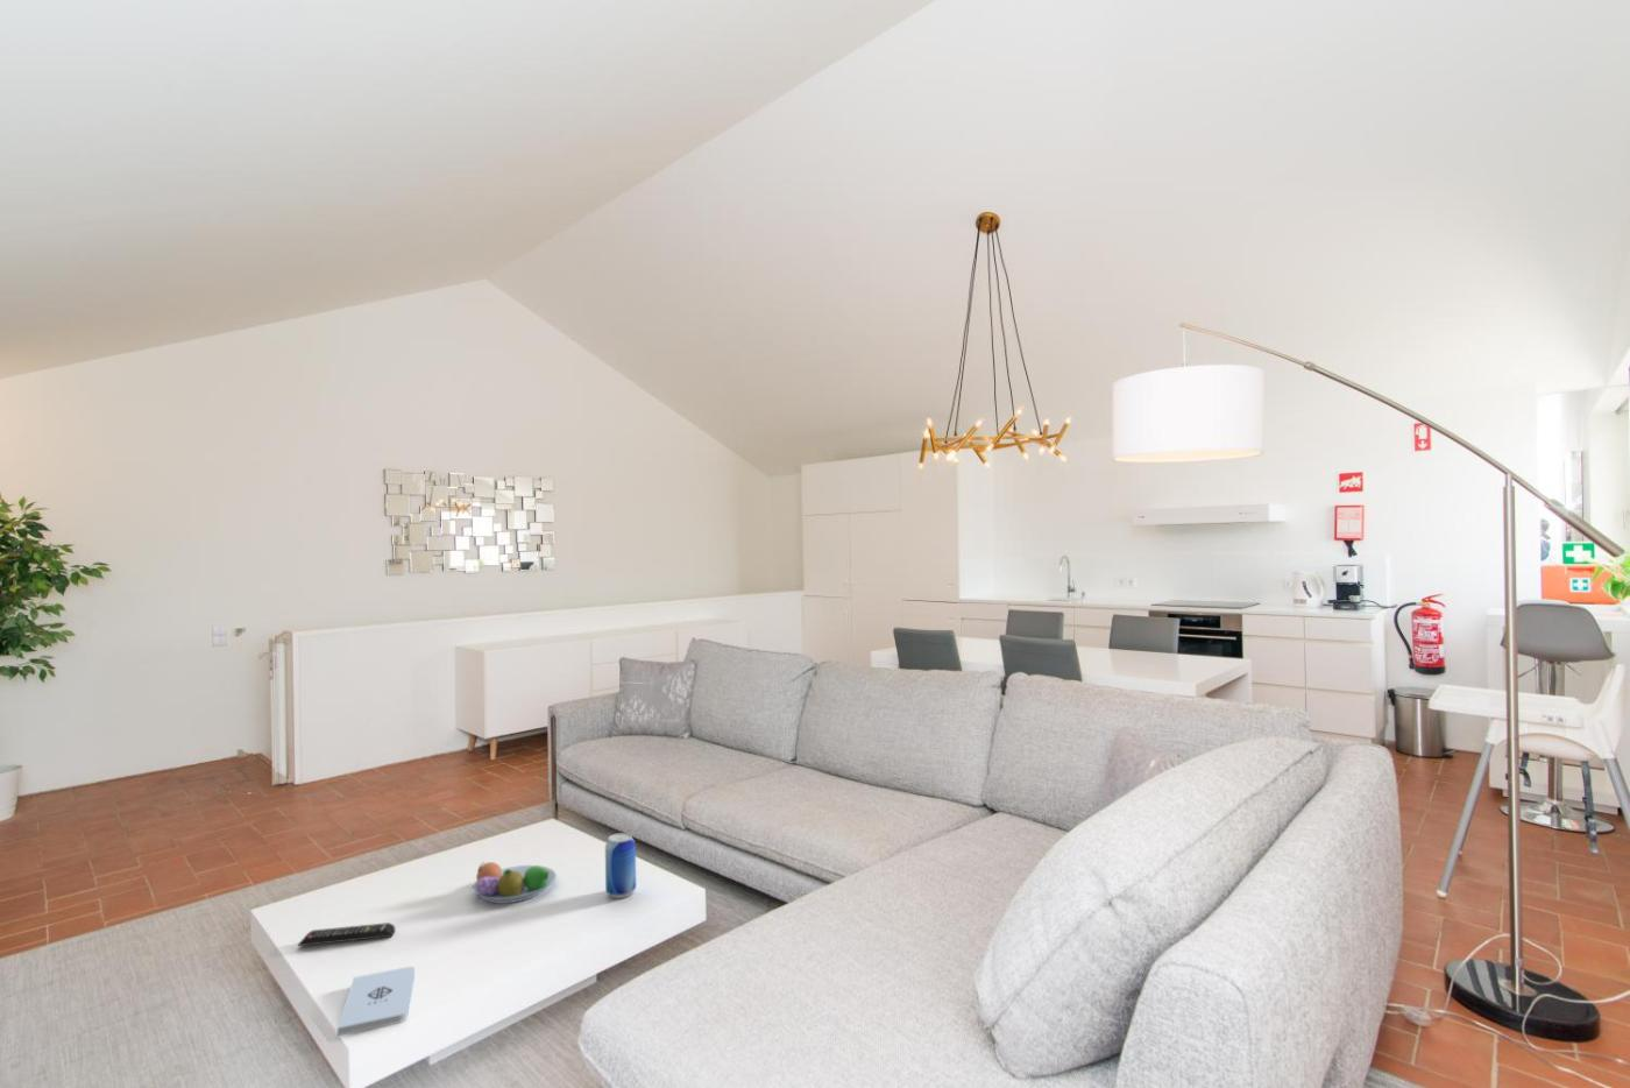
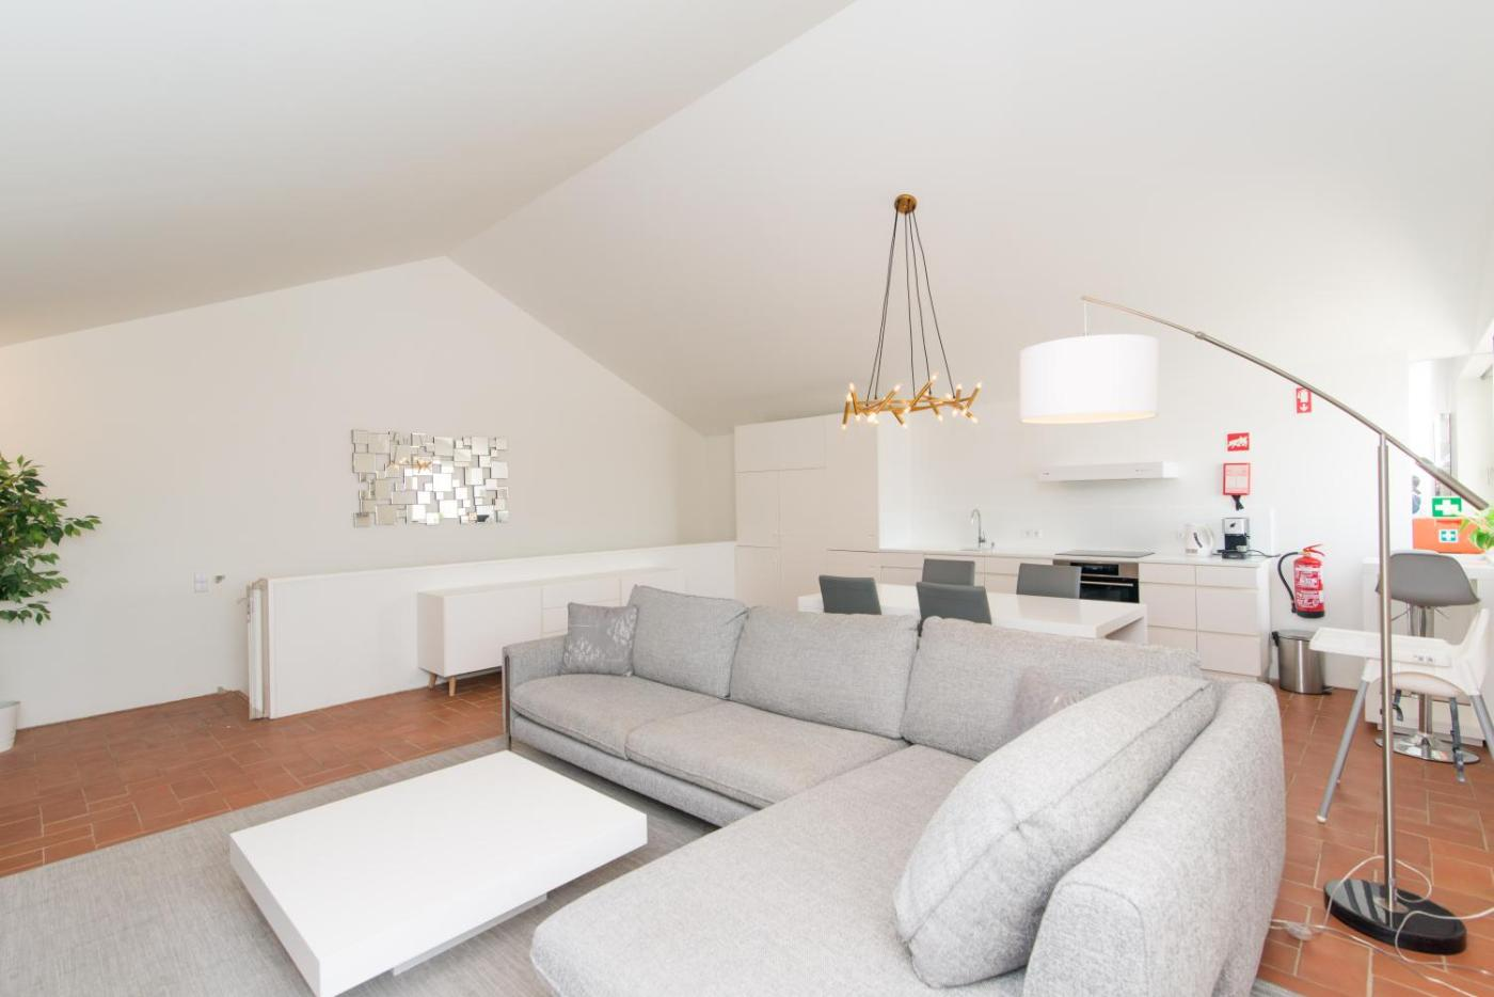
- fruit bowl [472,861,557,903]
- notepad [336,965,415,1037]
- remote control [297,922,396,947]
- beer can [604,832,637,900]
